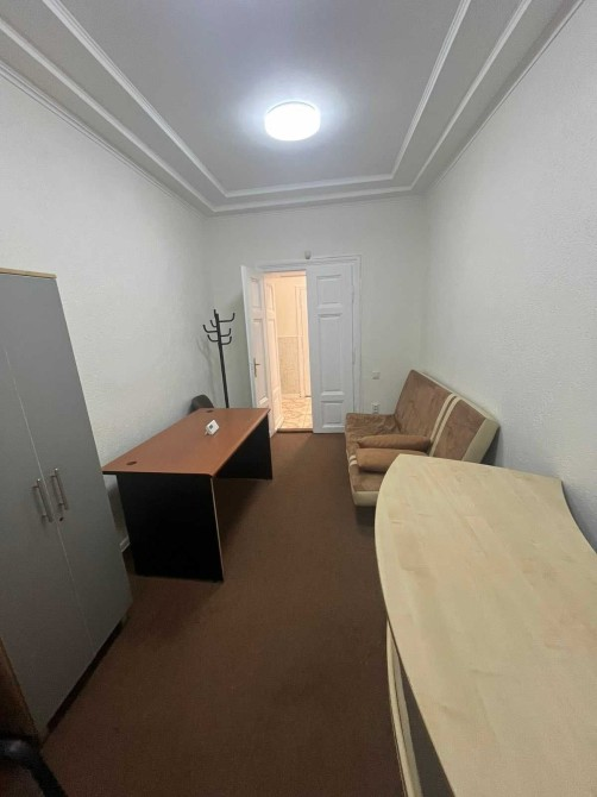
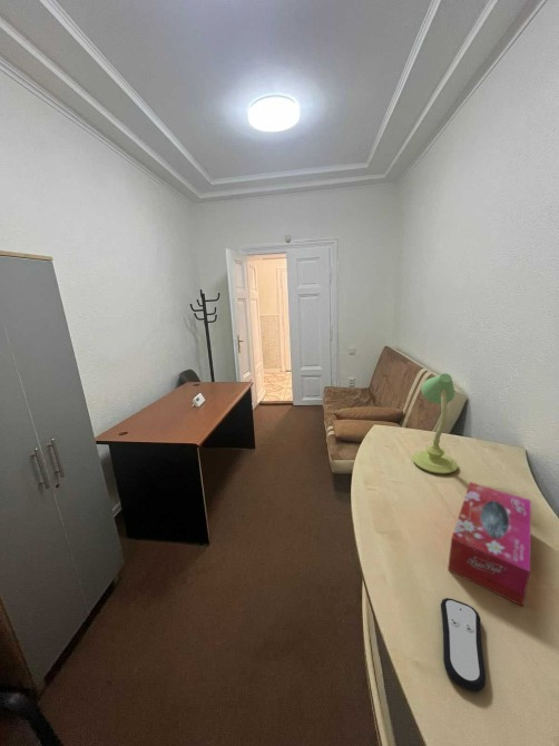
+ tissue box [447,481,532,608]
+ table lamp [412,372,459,475]
+ remote control [440,597,487,693]
